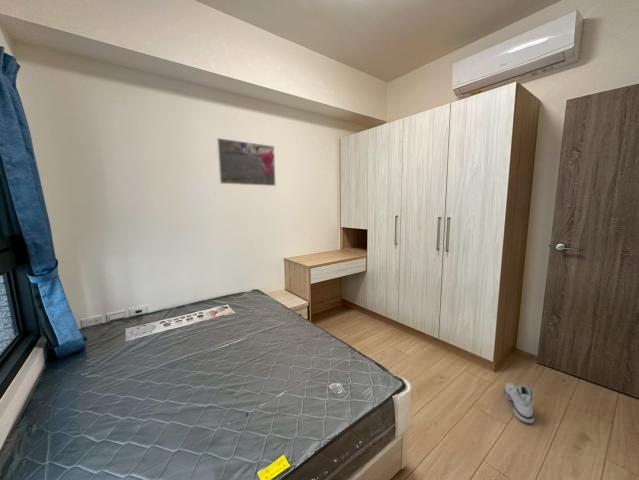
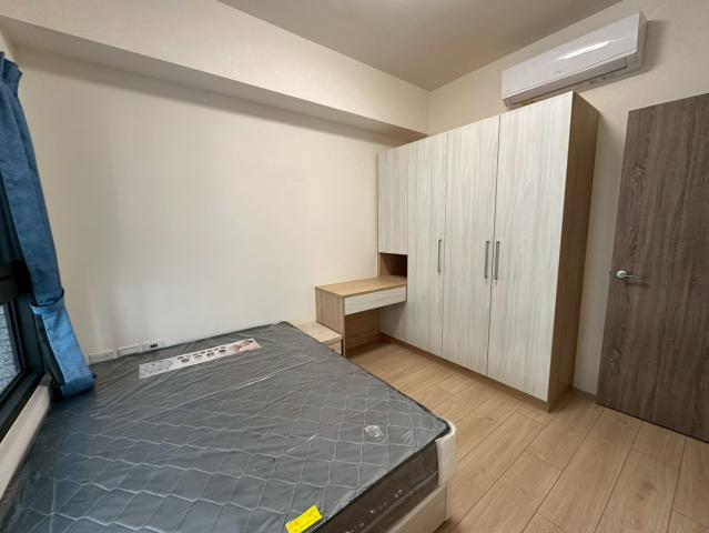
- sneaker [504,382,536,424]
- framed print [216,137,277,187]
